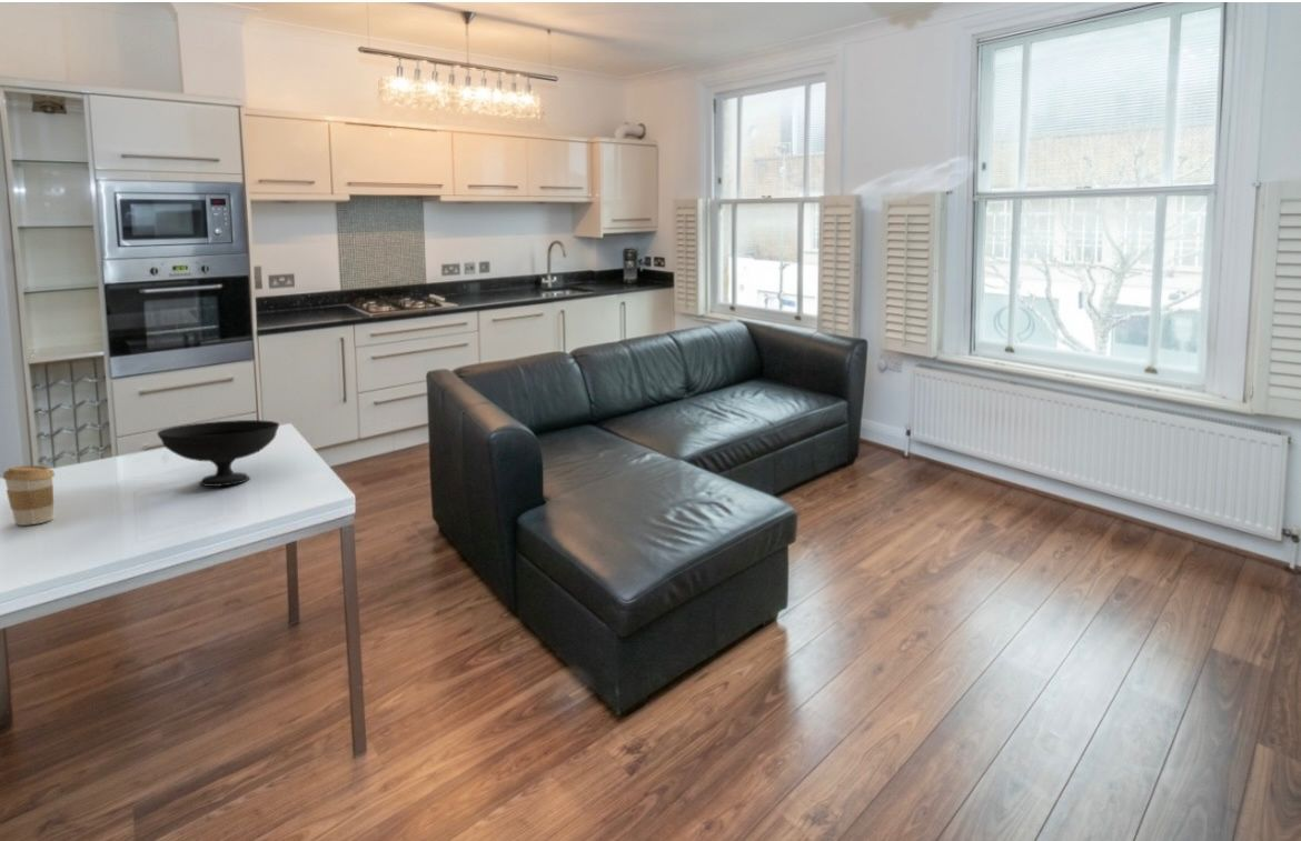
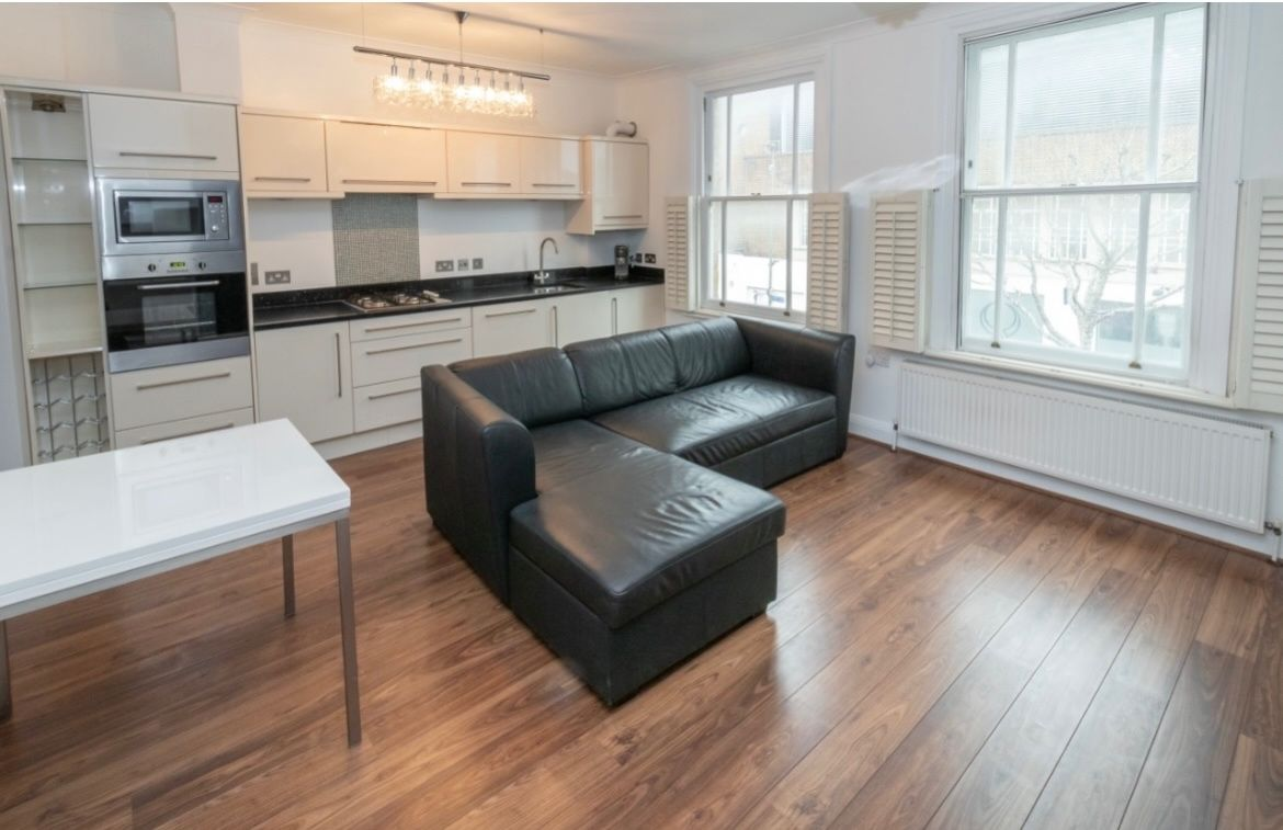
- coffee cup [1,464,56,527]
- bowl [156,419,280,488]
